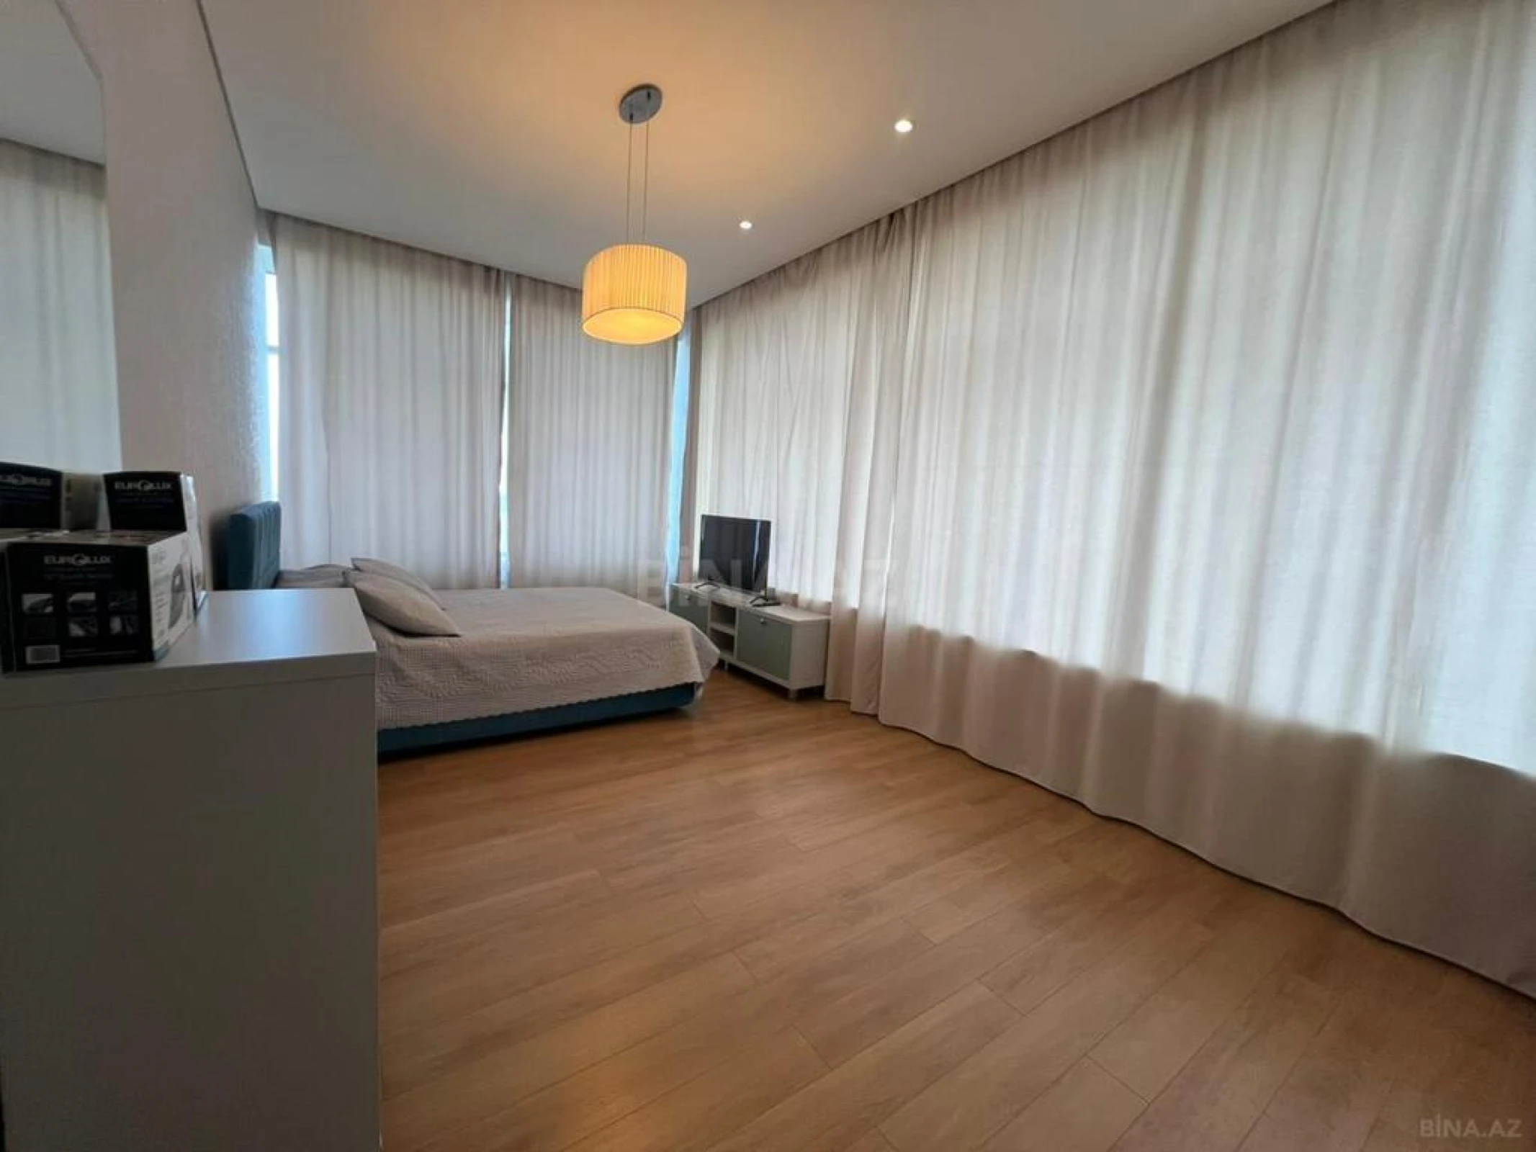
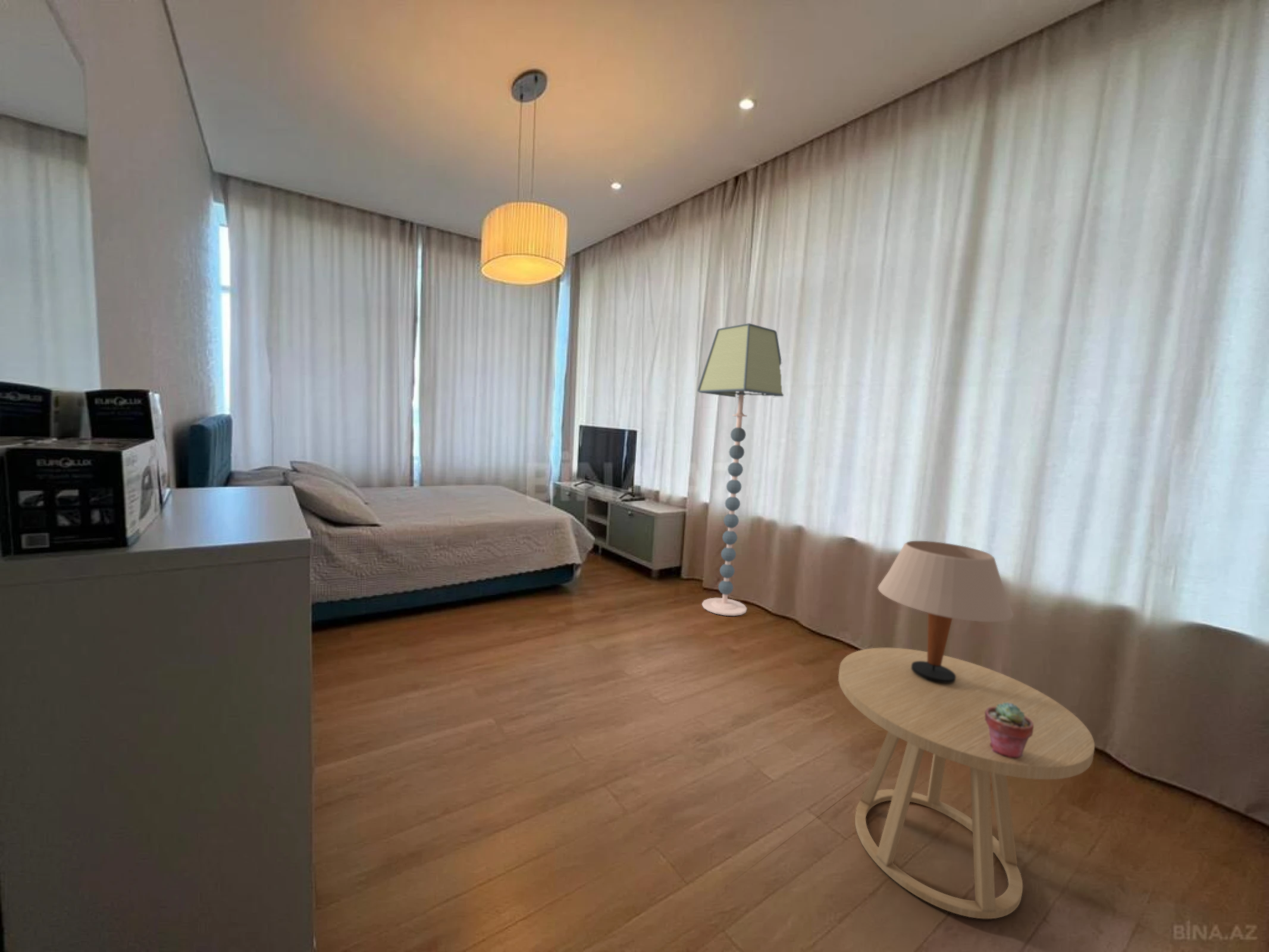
+ side table [838,647,1095,919]
+ table lamp [878,540,1014,683]
+ floor lamp [697,322,784,616]
+ potted succulent [985,703,1033,759]
